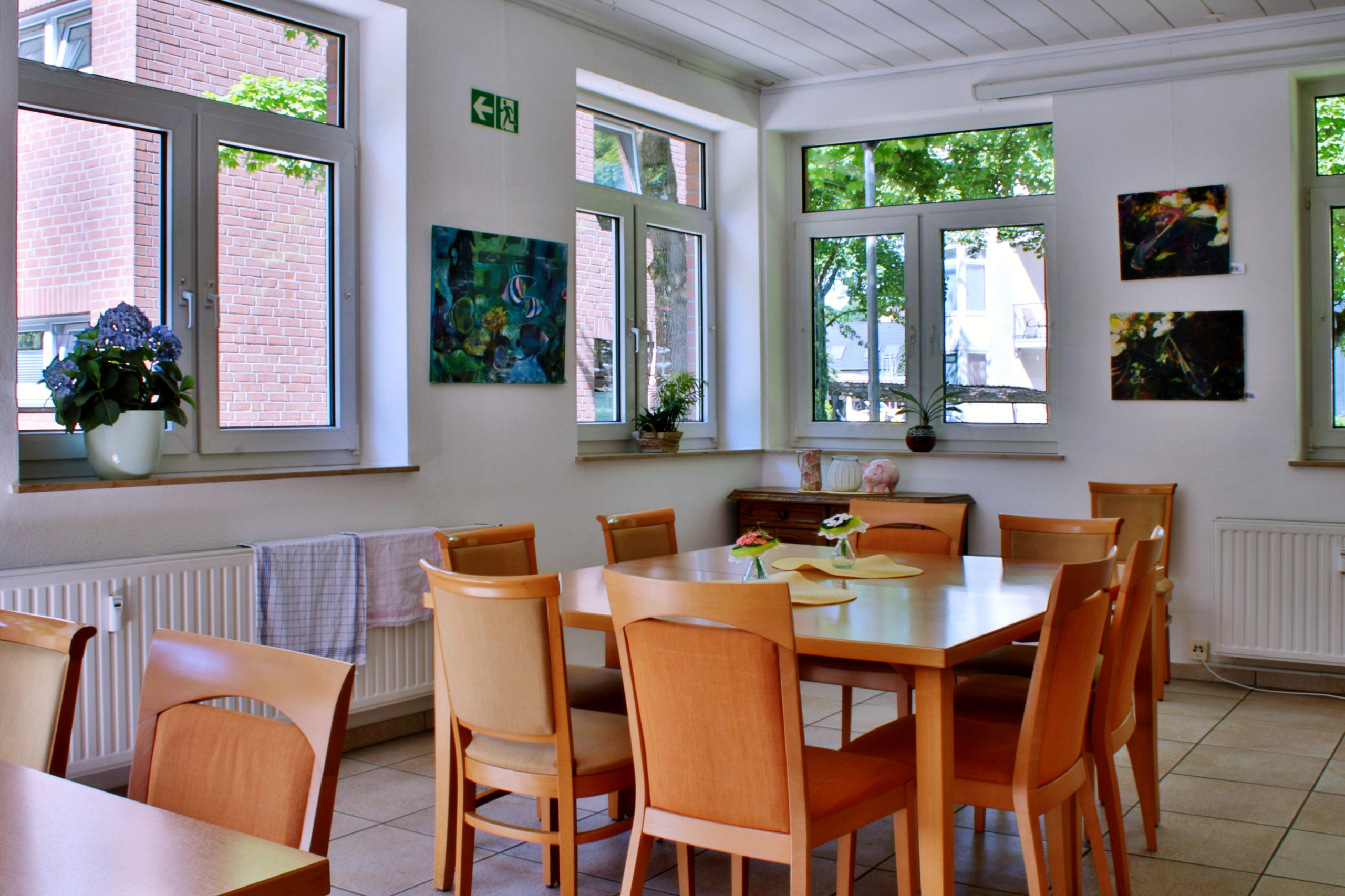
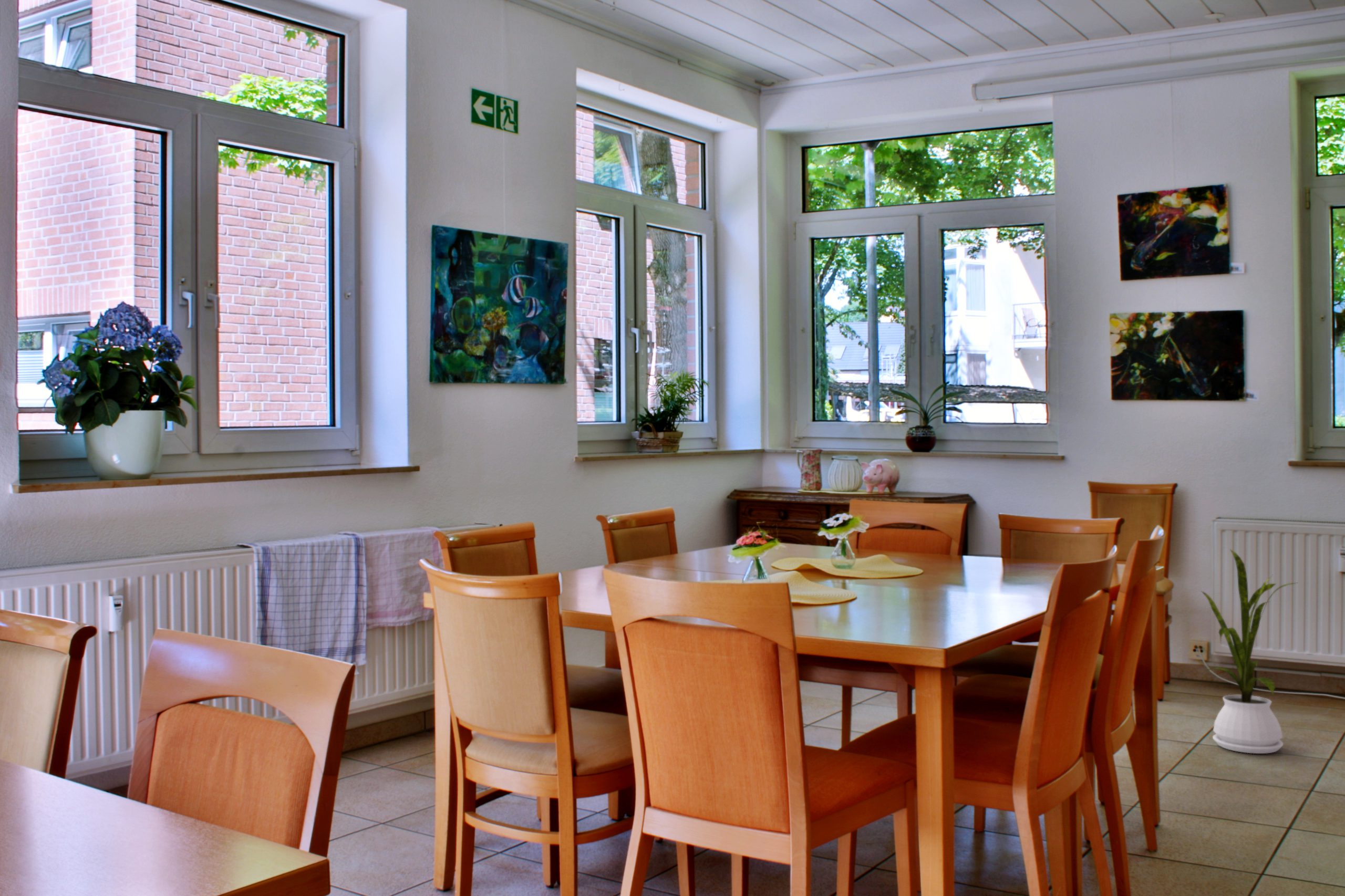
+ house plant [1200,549,1298,754]
